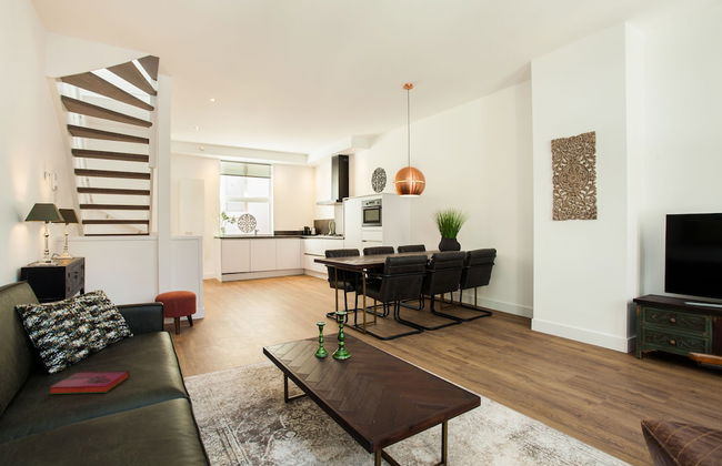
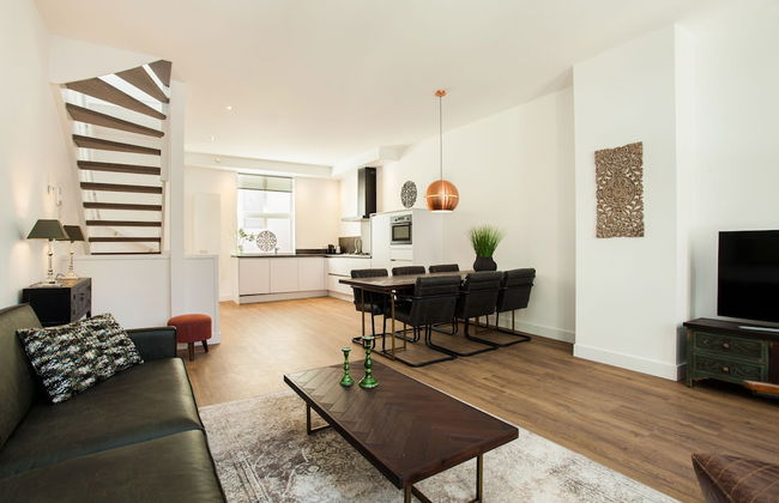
- hardback book [49,369,130,395]
